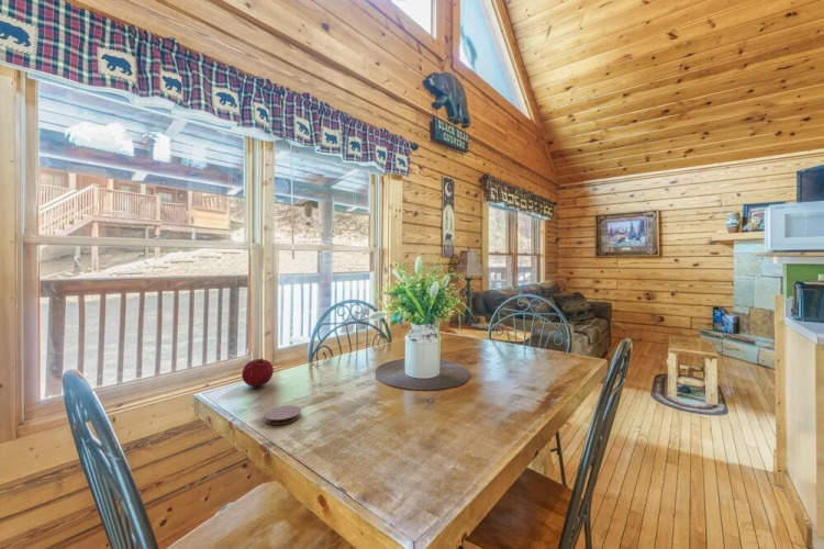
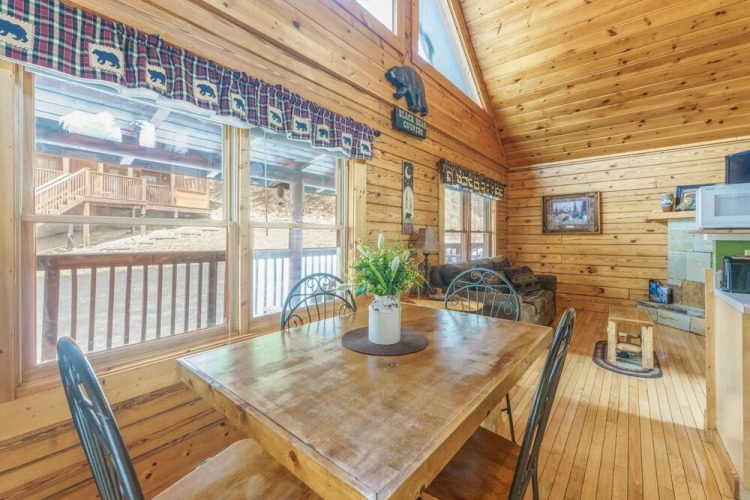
- fruit [241,357,275,388]
- coaster [263,405,302,426]
